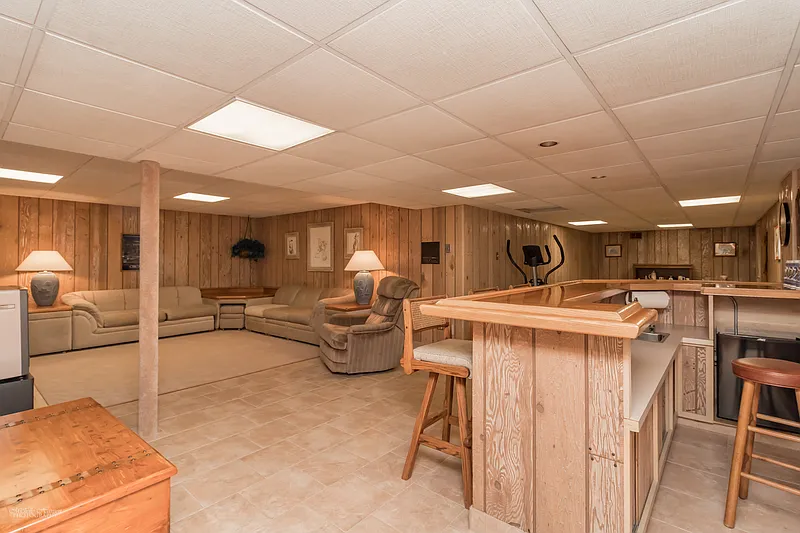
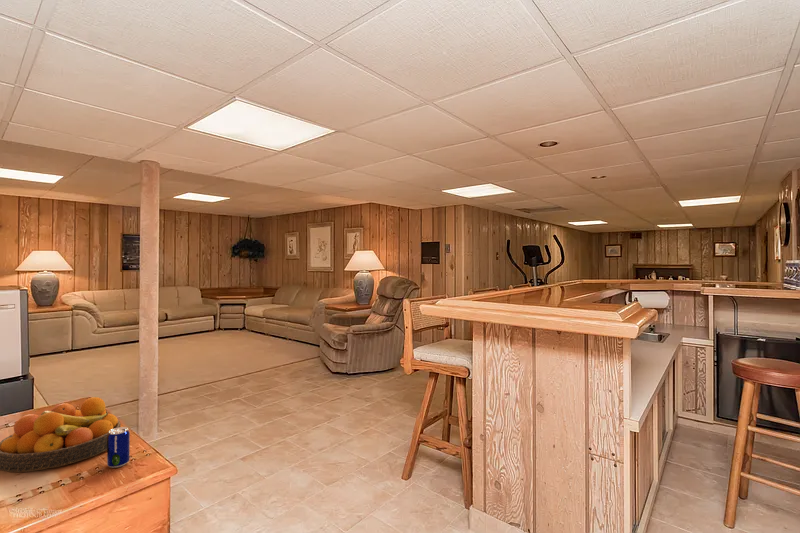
+ fruit bowl [0,396,122,473]
+ beer can [106,426,131,469]
